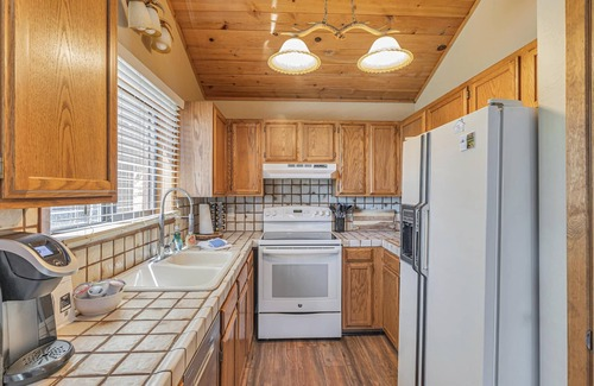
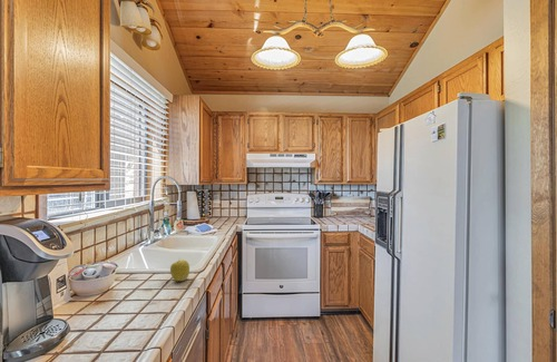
+ apple [169,258,190,282]
